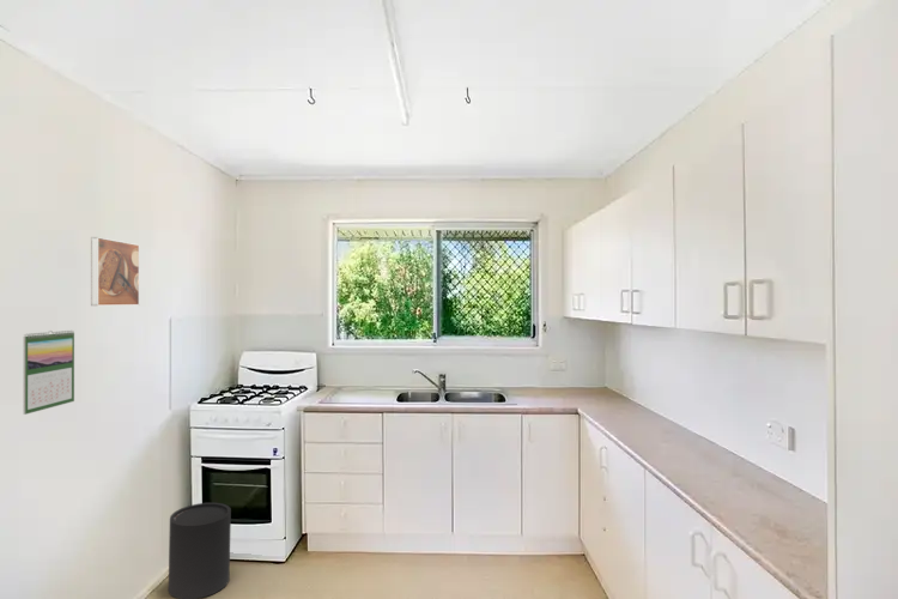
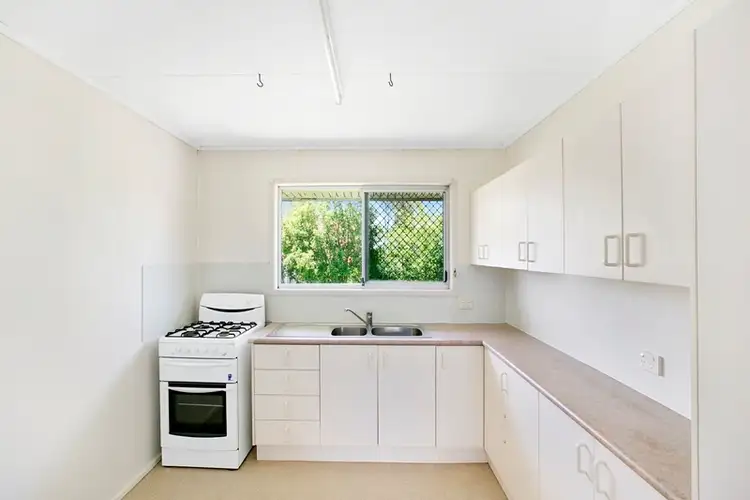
- calendar [23,329,75,416]
- trash can [168,502,232,599]
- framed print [90,236,140,307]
